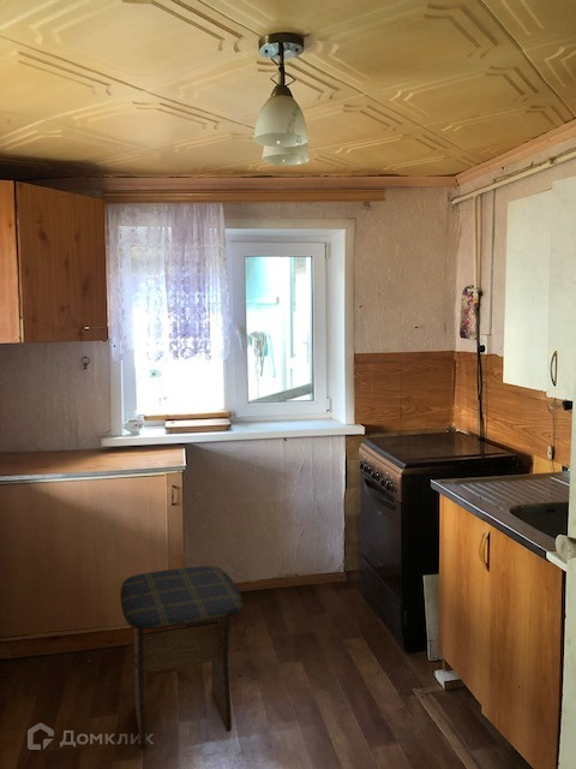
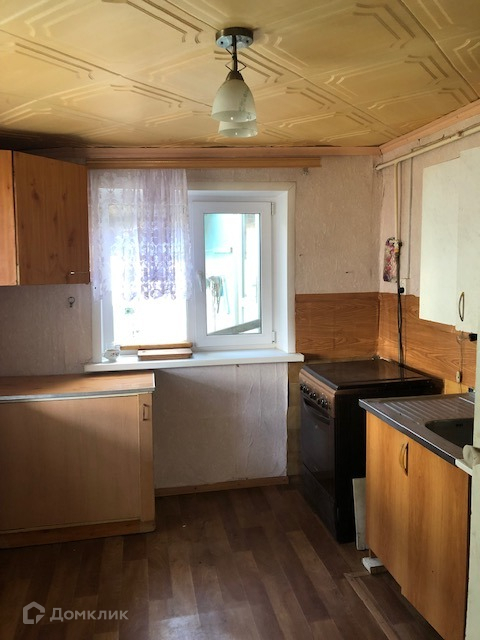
- stool [119,565,245,751]
